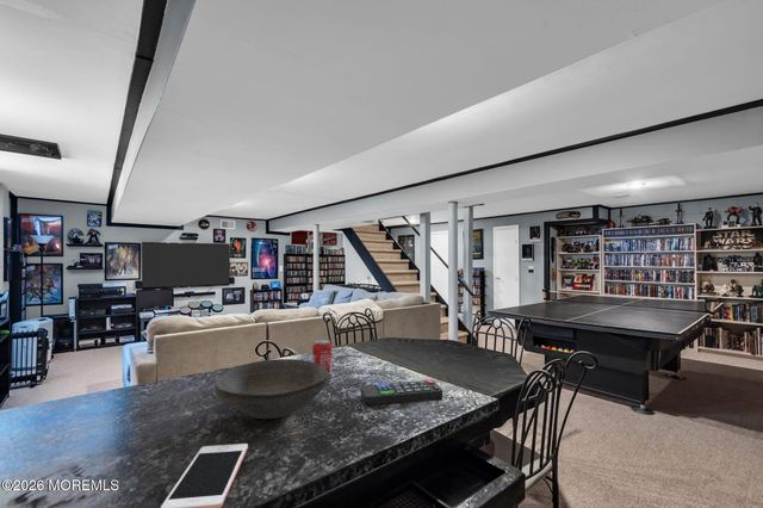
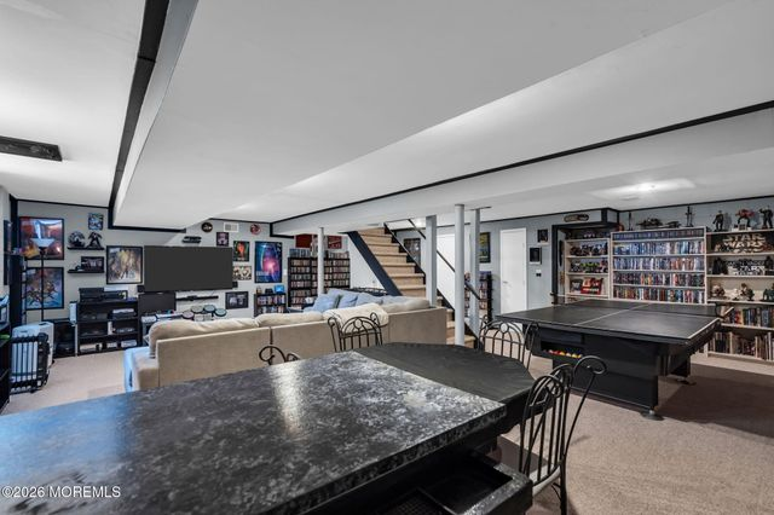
- bowl [213,358,329,420]
- cell phone [160,442,249,508]
- remote control [360,379,443,407]
- beverage can [311,339,334,379]
